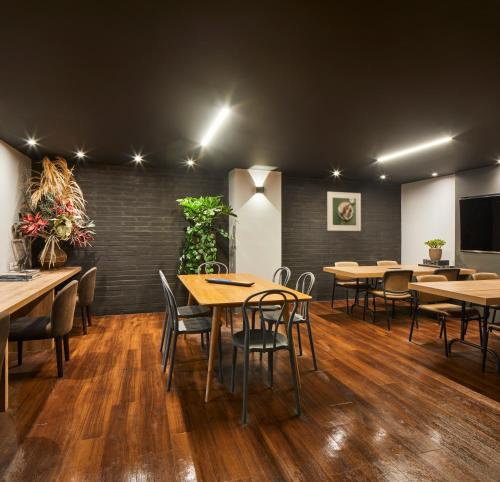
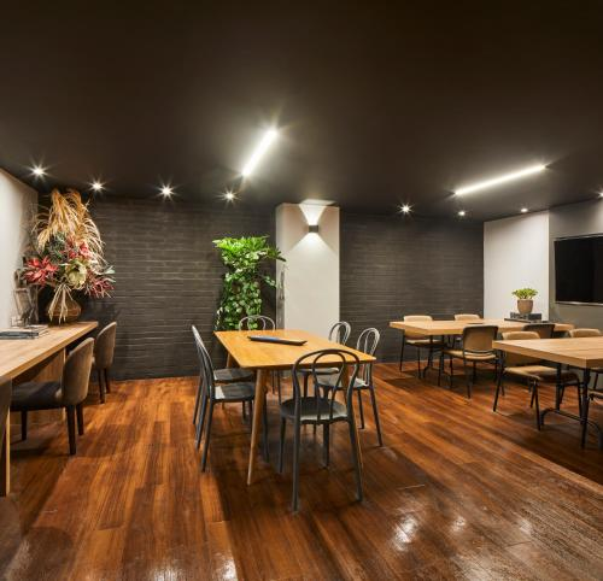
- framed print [326,191,362,232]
